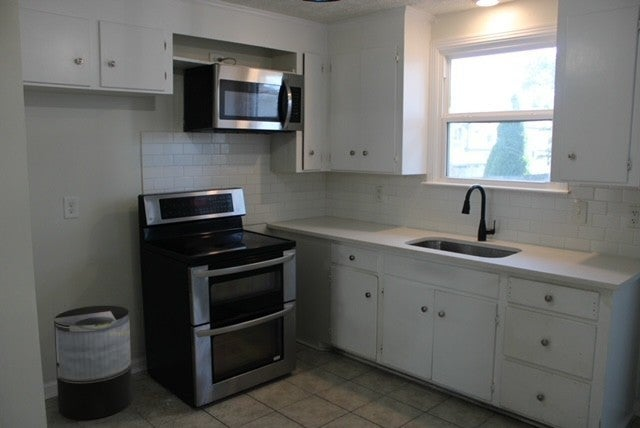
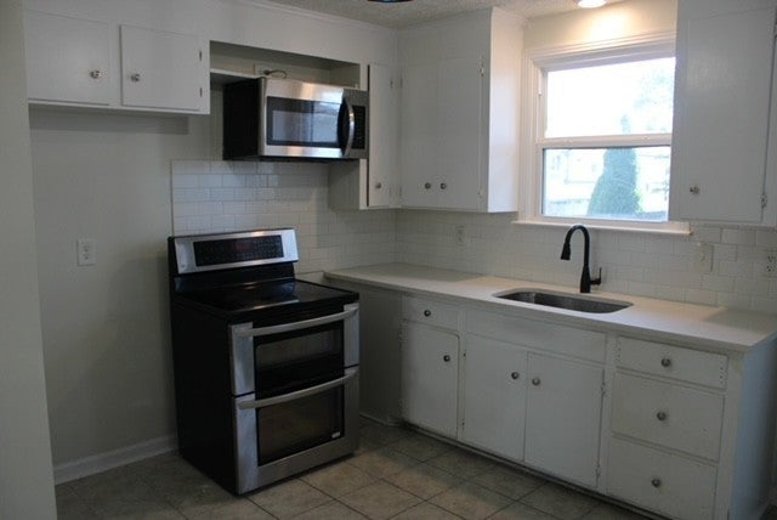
- trash can [53,305,133,421]
